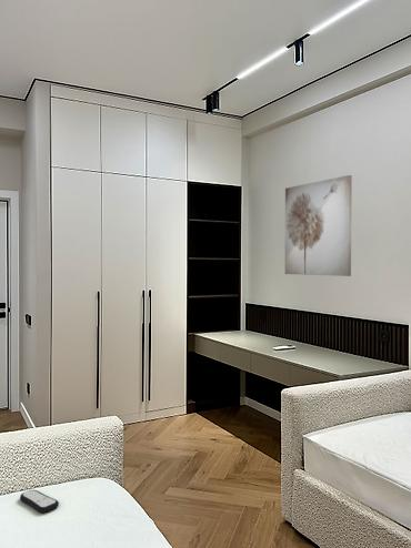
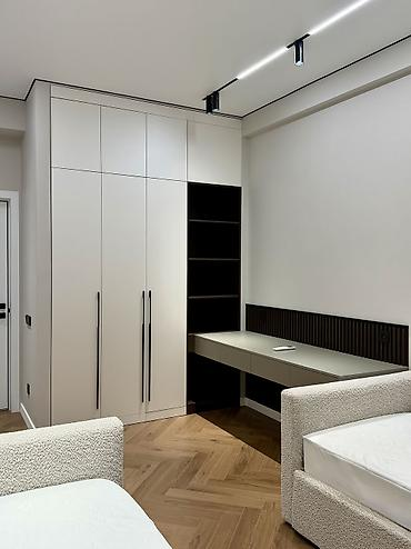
- remote control [19,489,60,514]
- wall art [284,174,353,277]
